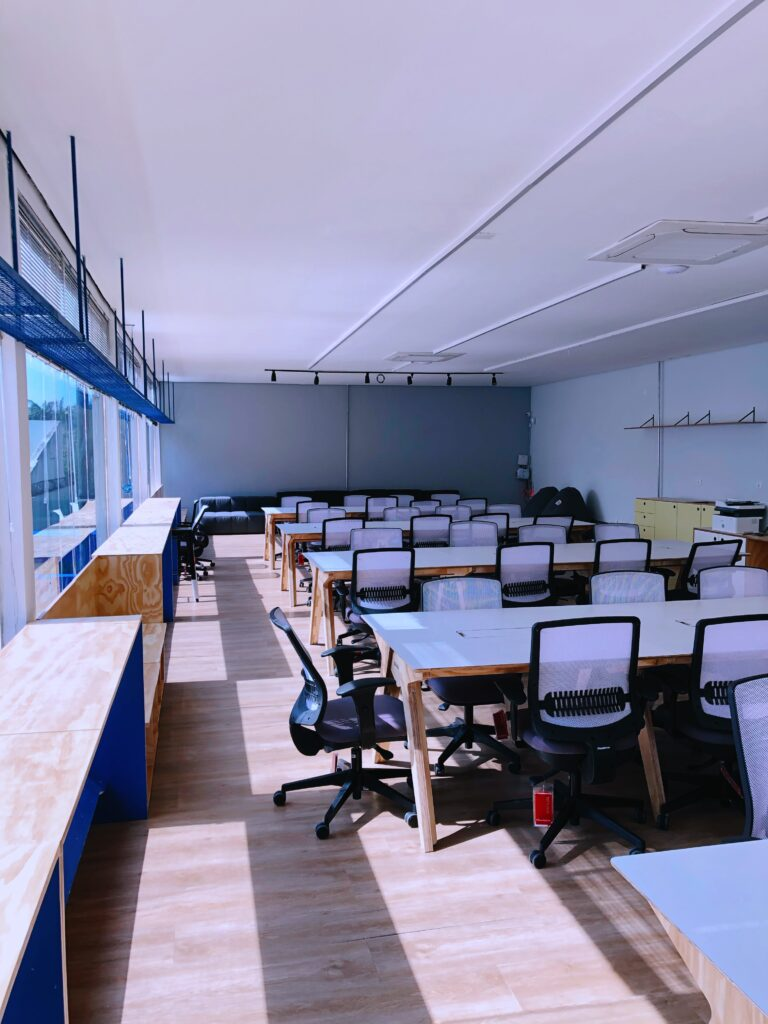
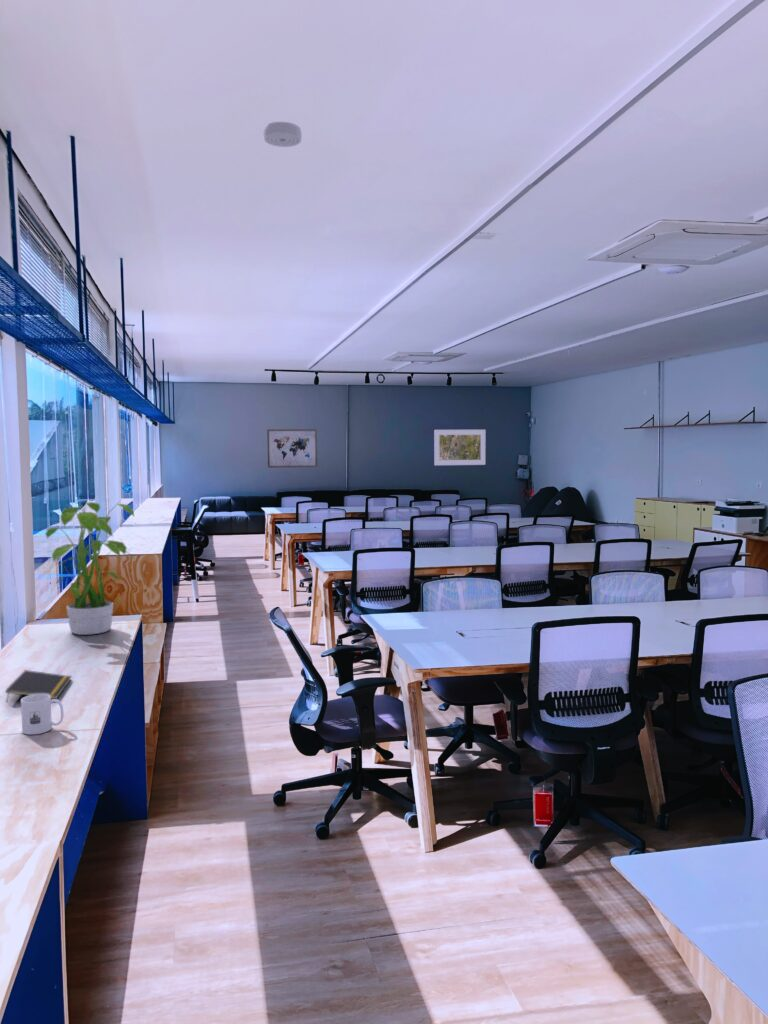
+ notepad [5,669,73,704]
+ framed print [433,429,487,466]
+ smoke detector [263,121,303,148]
+ potted plant [44,500,136,636]
+ wall art [266,428,319,469]
+ mug [20,694,65,736]
